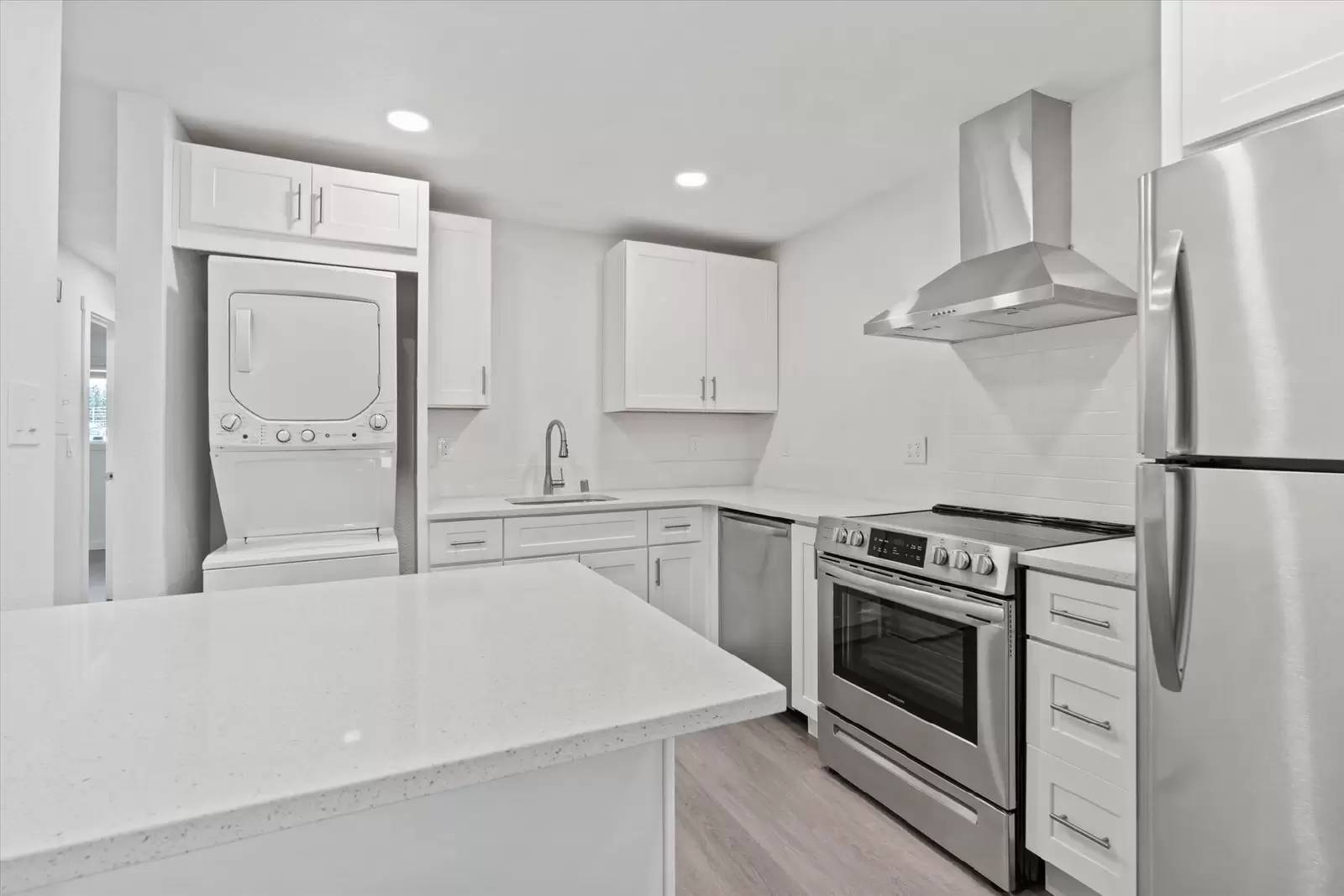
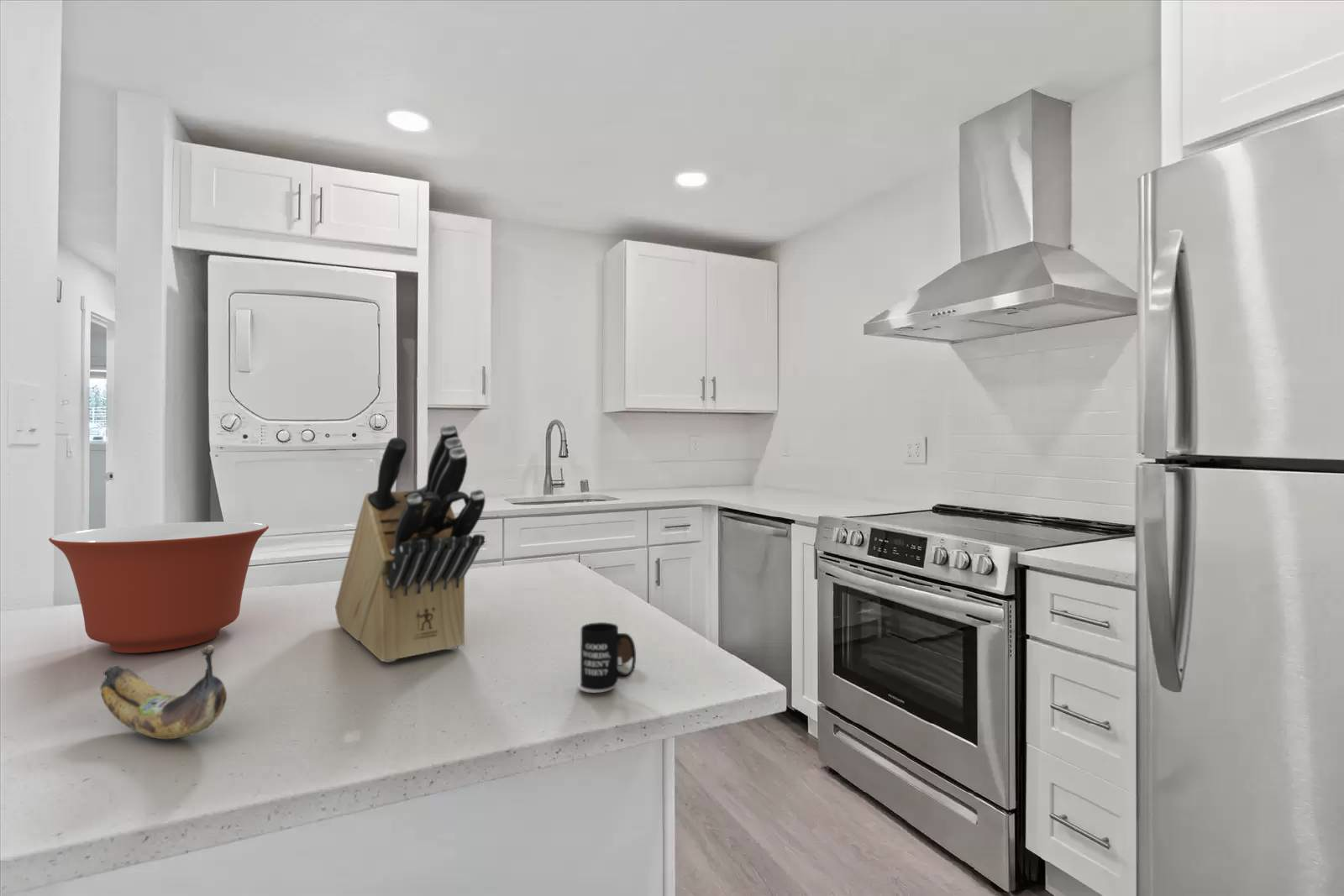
+ knife block [334,423,486,663]
+ mug [576,621,637,694]
+ mixing bowl [48,521,270,654]
+ banana [99,644,228,740]
